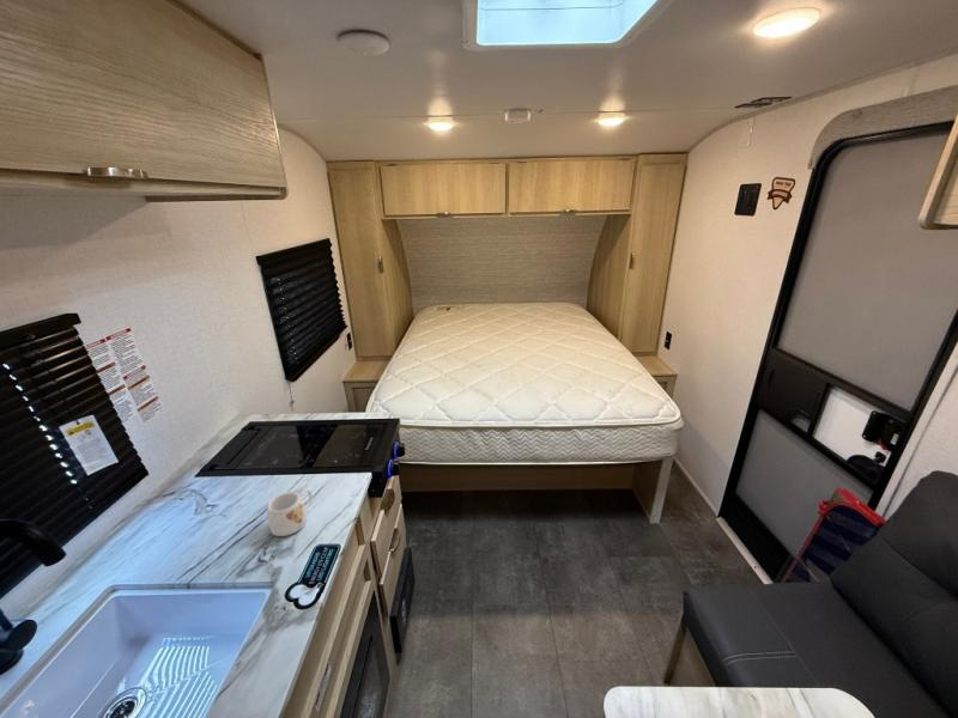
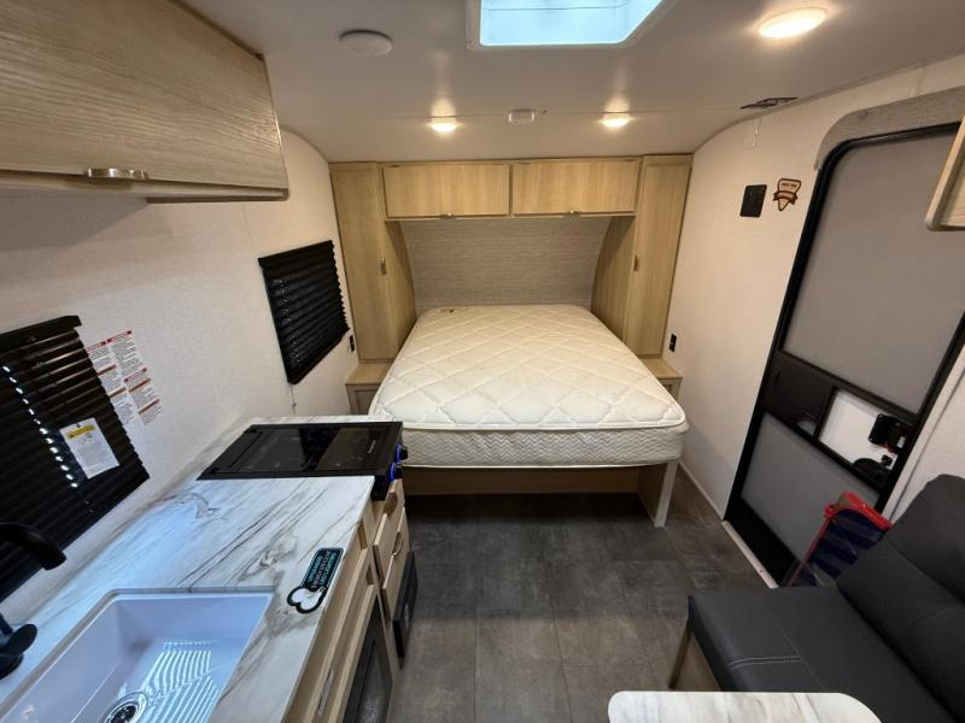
- mug [266,487,314,537]
